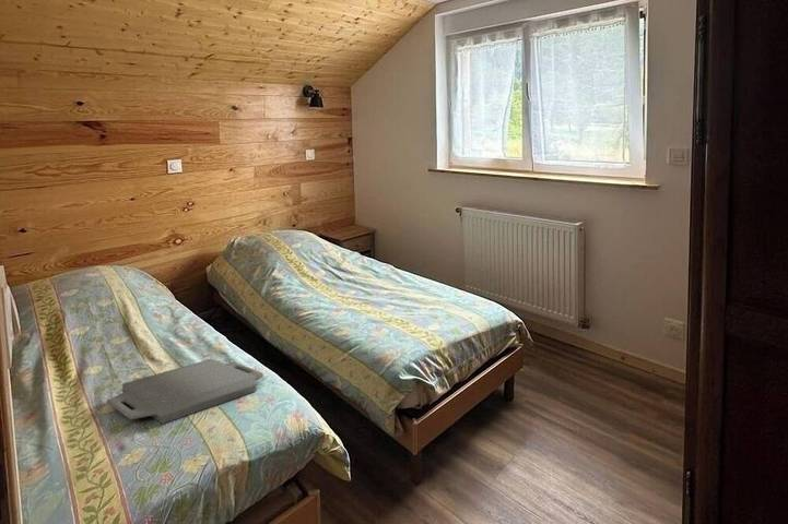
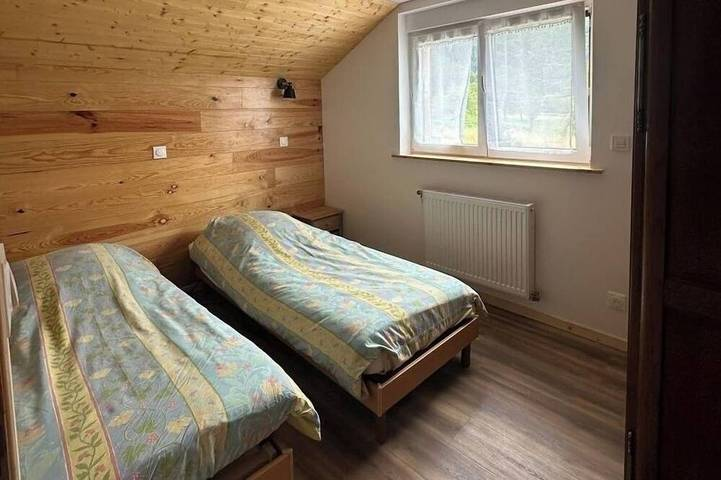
- serving tray [106,358,264,425]
